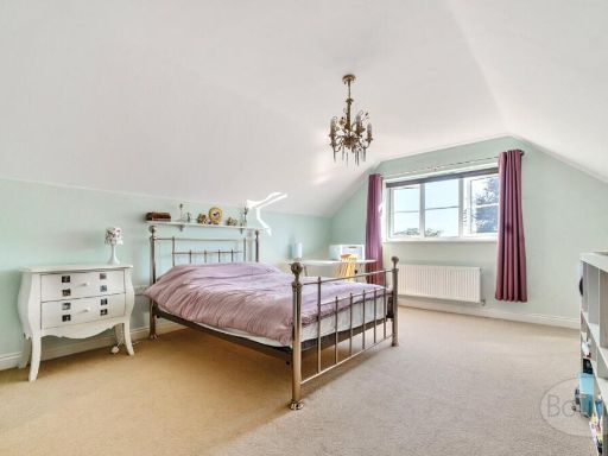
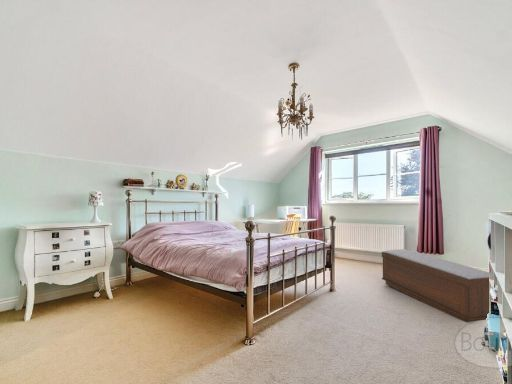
+ bench [381,248,490,323]
